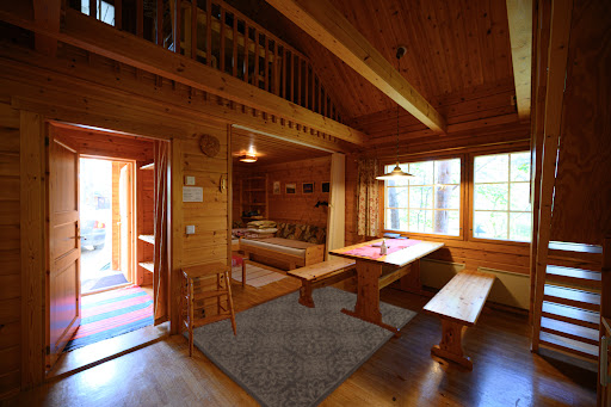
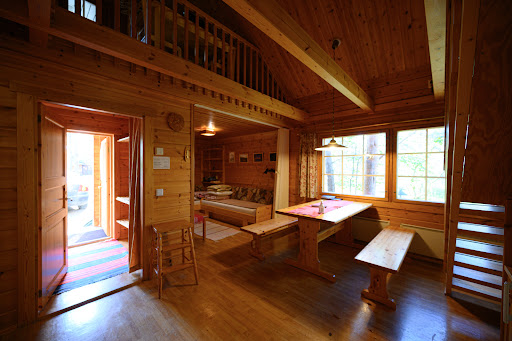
- rug [181,285,419,407]
